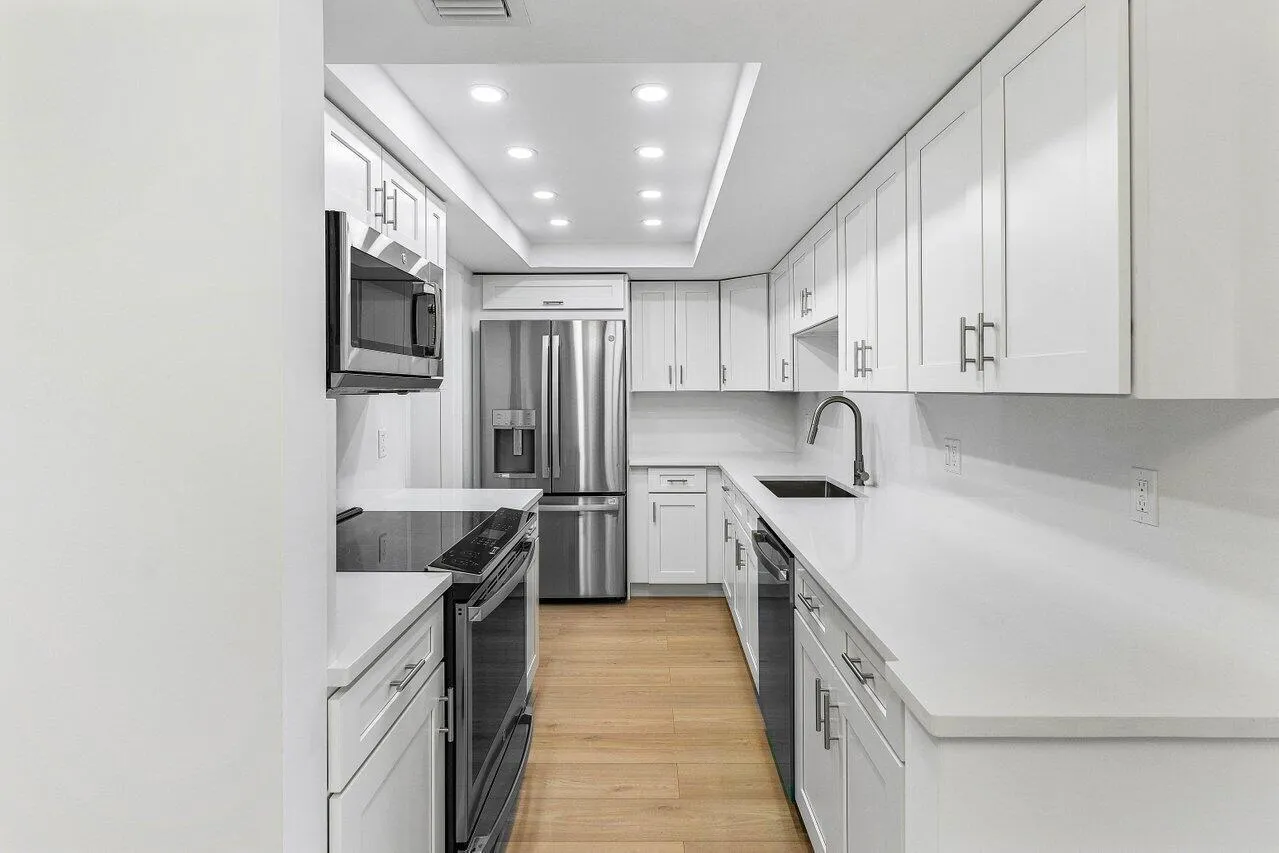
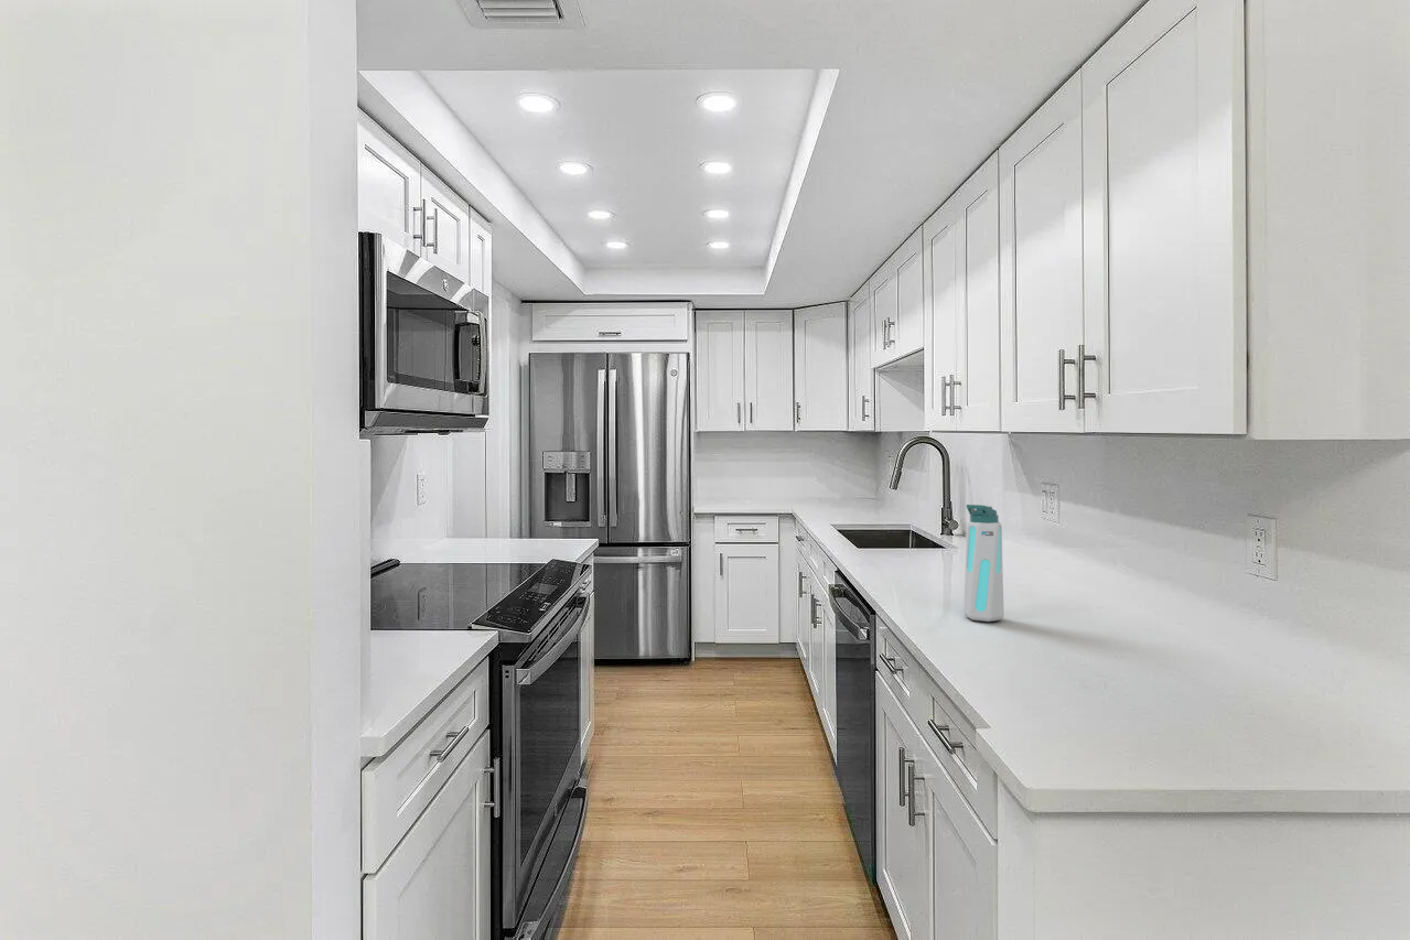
+ water bottle [962,504,1005,623]
